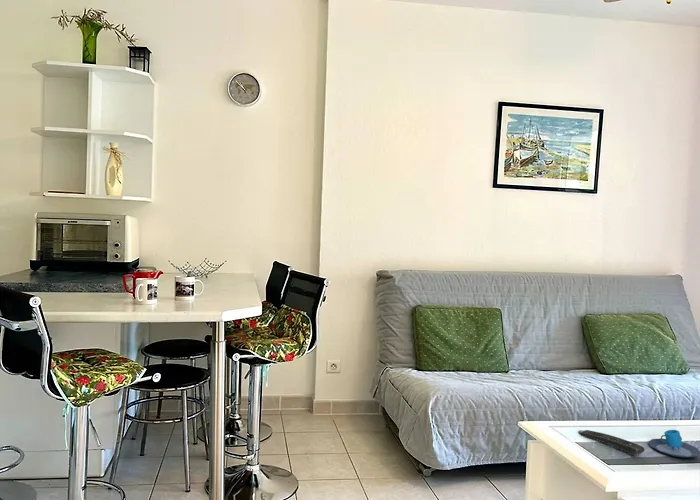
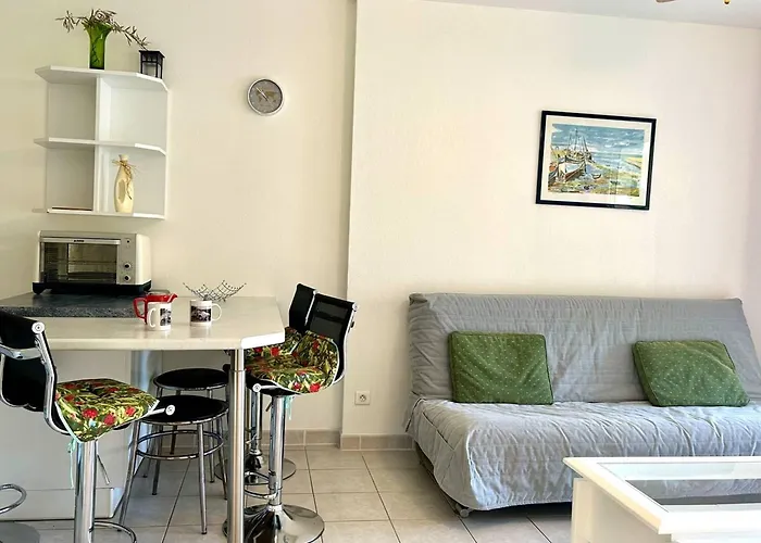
- mug [647,429,700,459]
- remote control [578,429,645,456]
